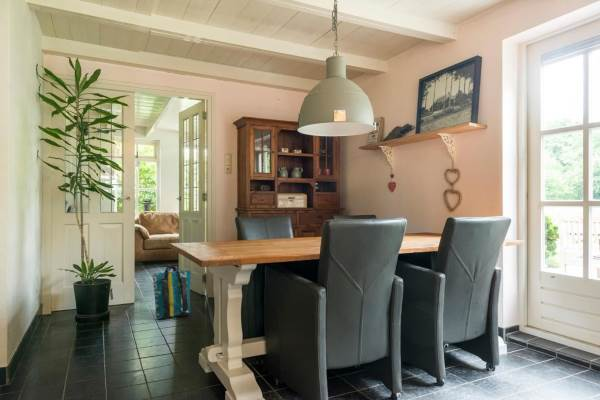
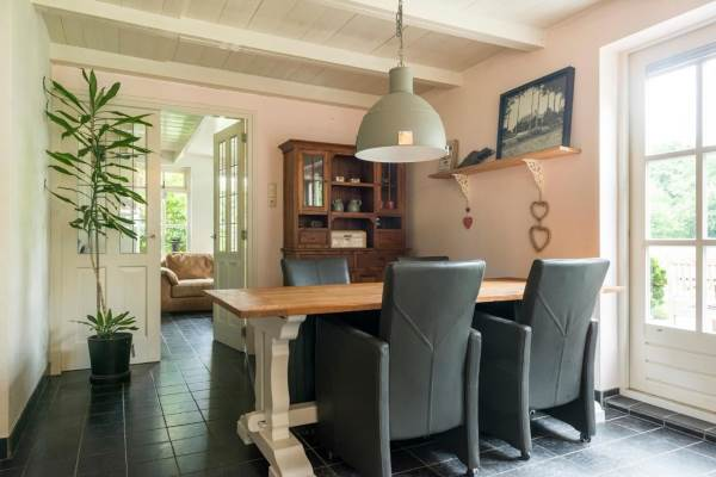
- tote bag [151,265,192,320]
